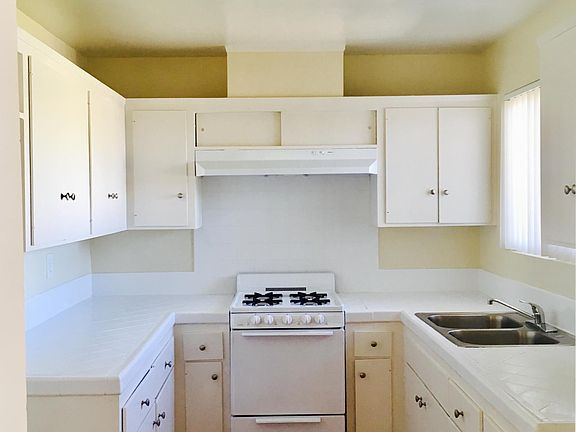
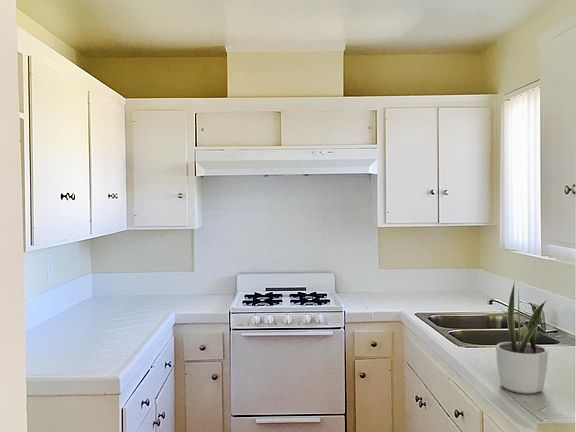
+ potted plant [495,281,549,395]
